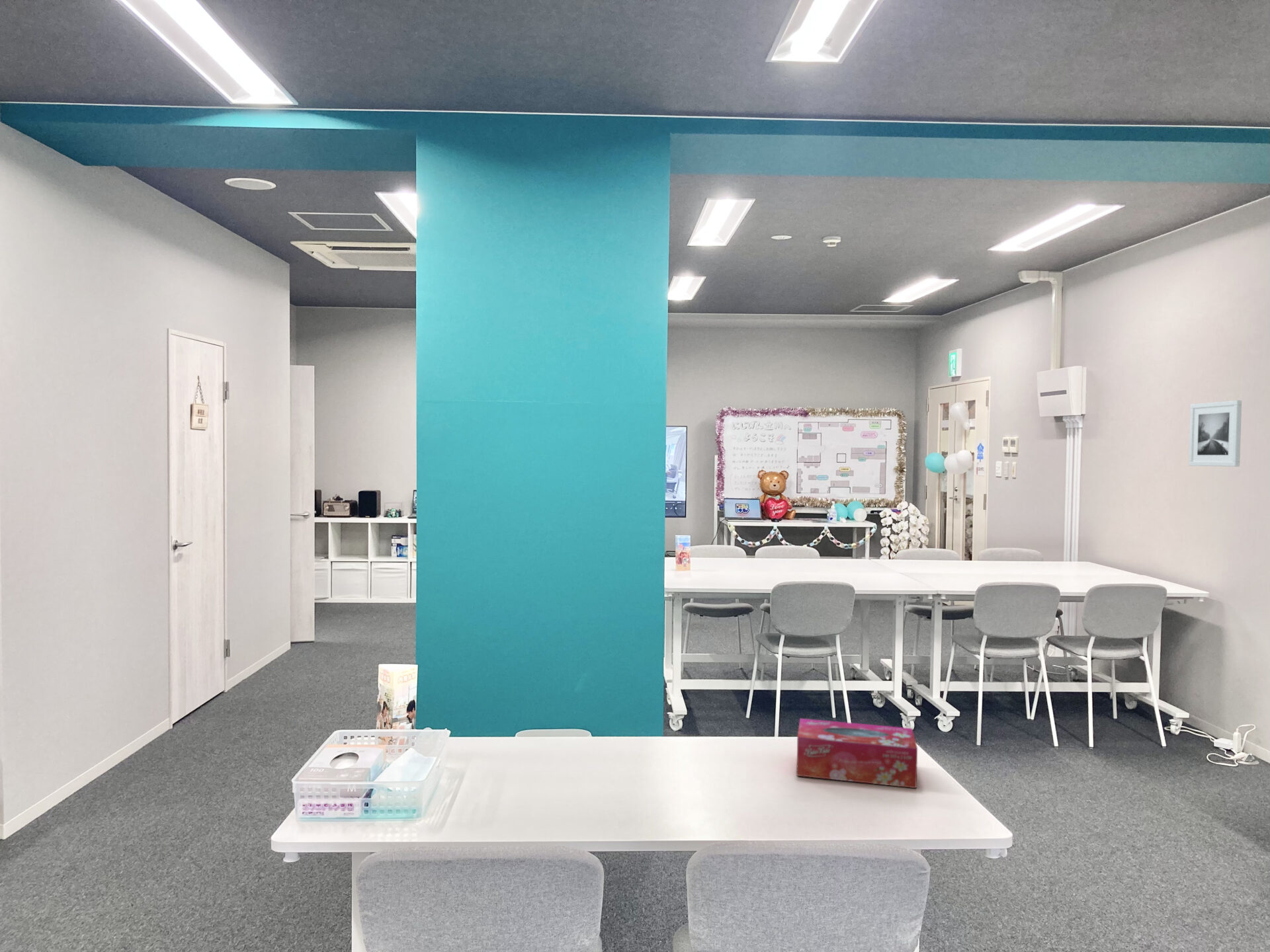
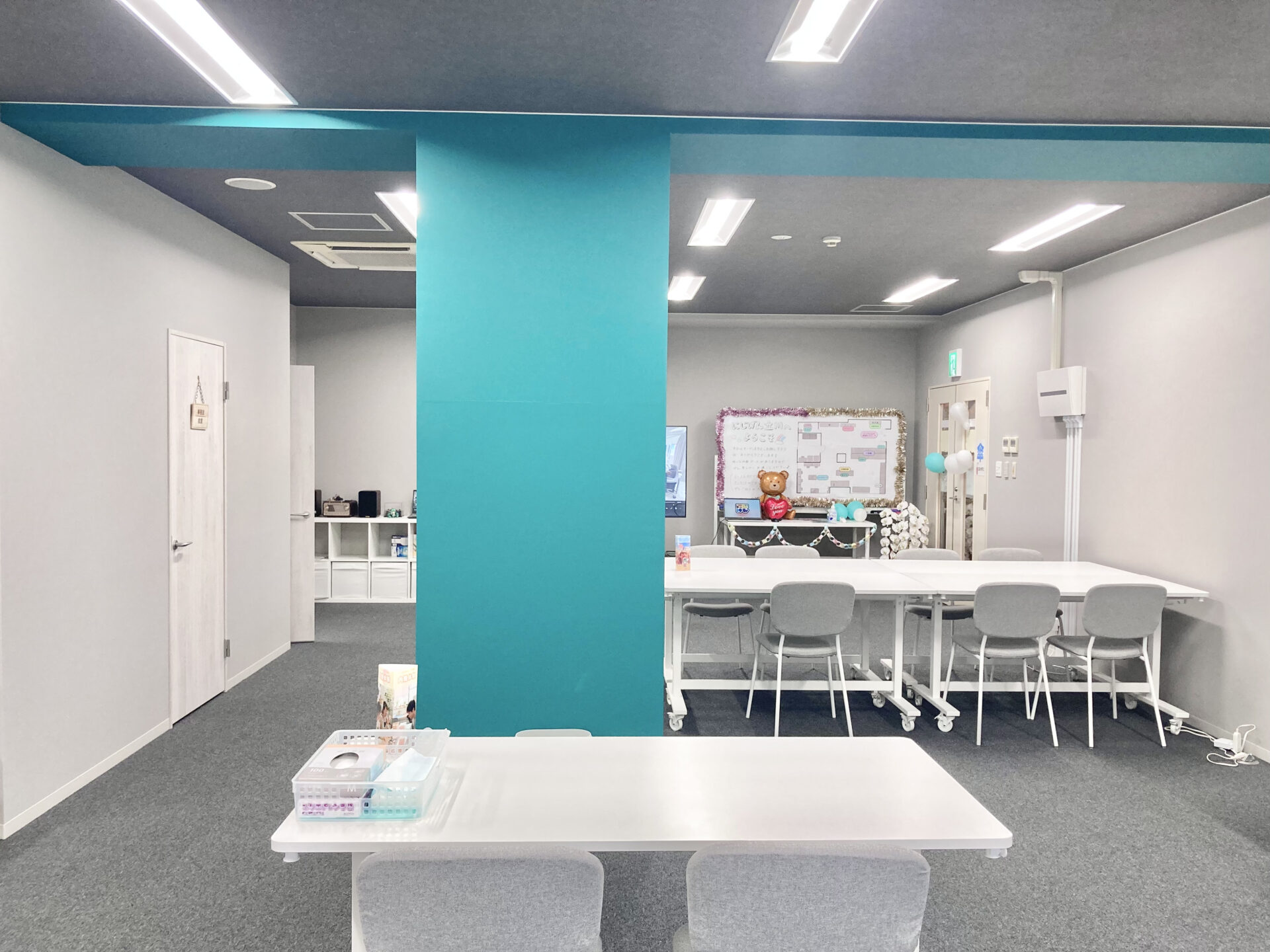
- tissue box [796,718,918,789]
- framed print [1188,399,1242,467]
